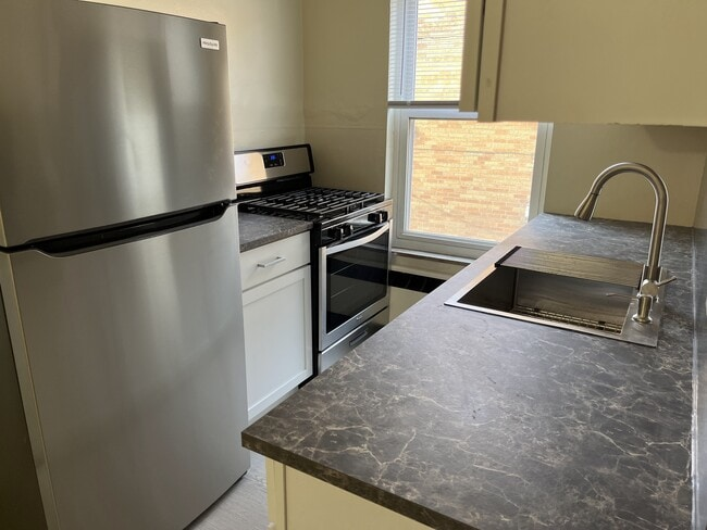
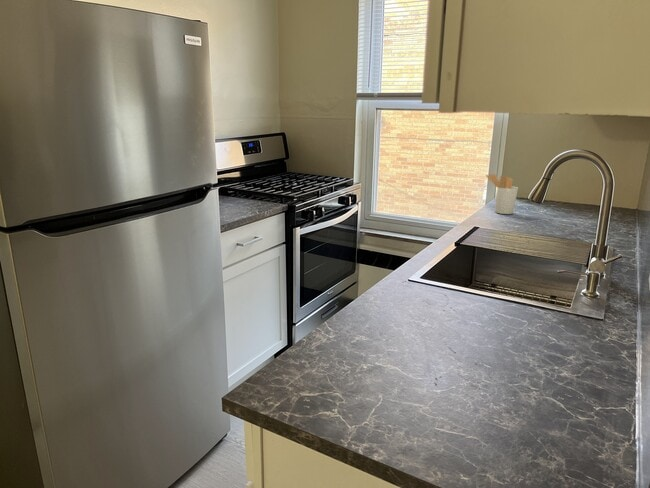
+ utensil holder [485,173,519,215]
